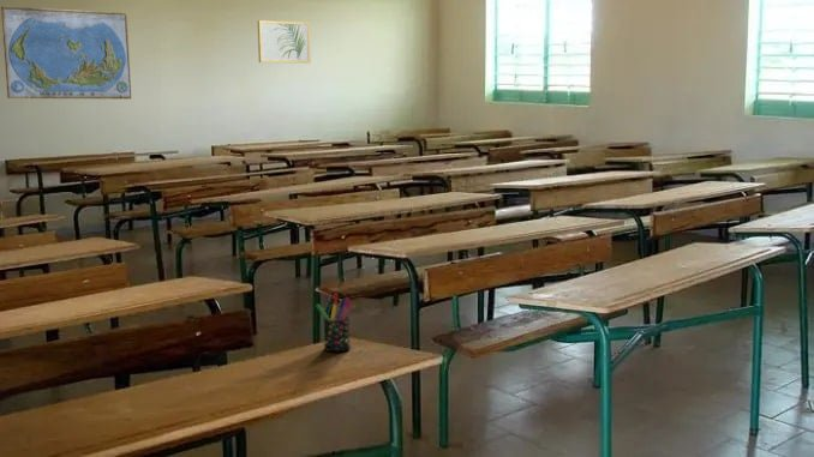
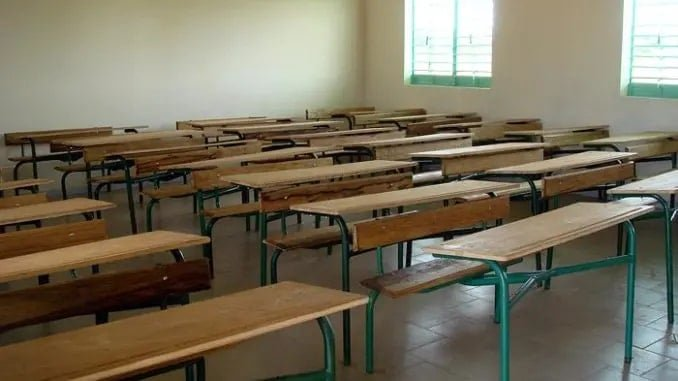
- pen holder [315,291,353,353]
- world map [0,6,132,100]
- wall art [257,19,312,64]
